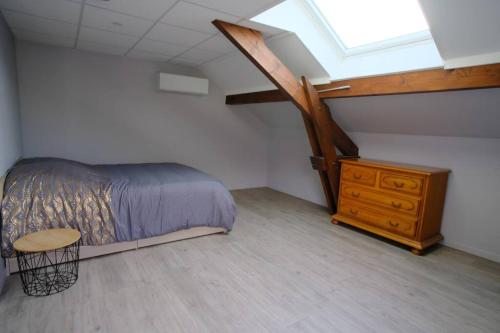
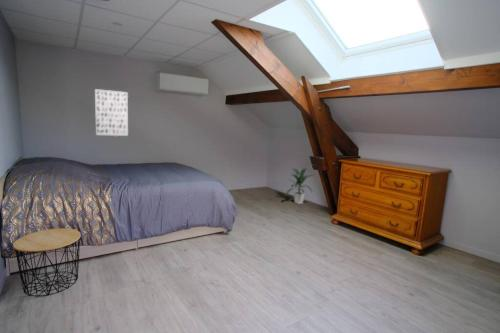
+ wall art [94,88,129,137]
+ indoor plant [285,166,315,205]
